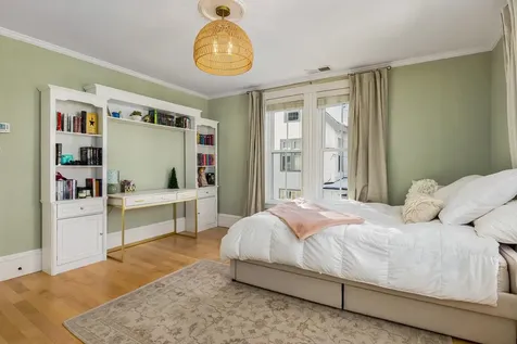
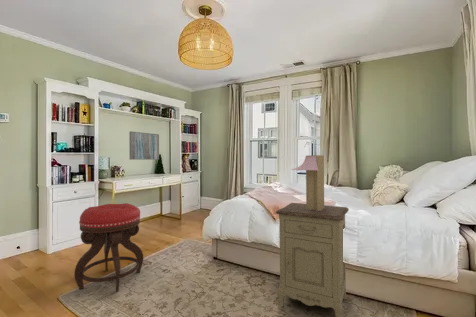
+ nightstand [275,202,350,317]
+ table lamp [291,154,325,210]
+ wall art [128,130,160,161]
+ stool [73,202,144,293]
